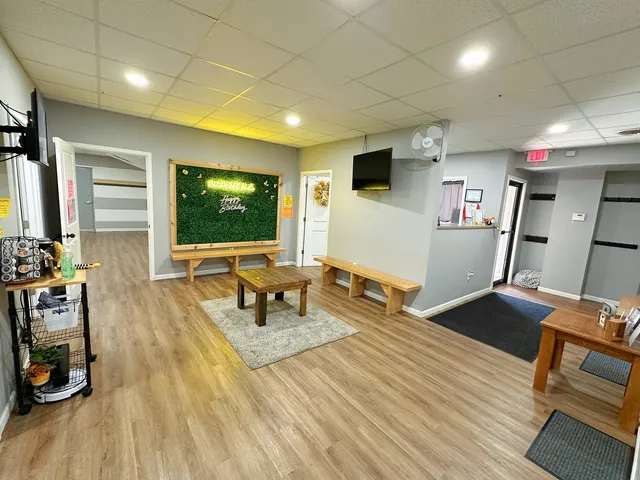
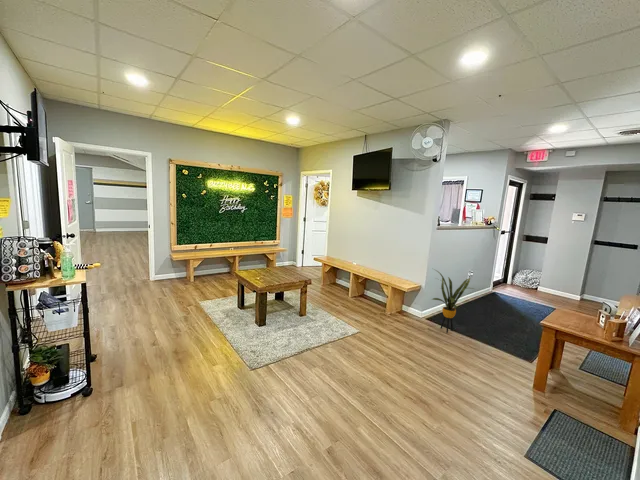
+ house plant [430,268,475,334]
